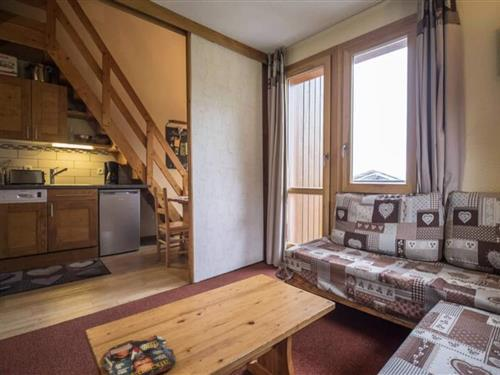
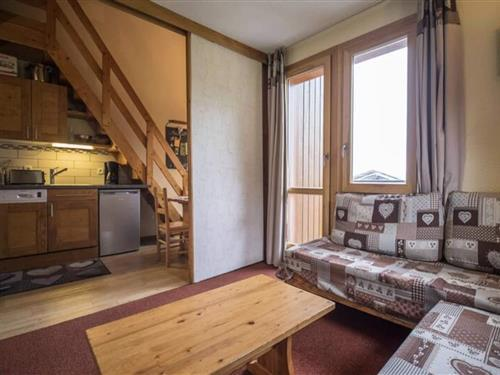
- magazine [101,334,177,375]
